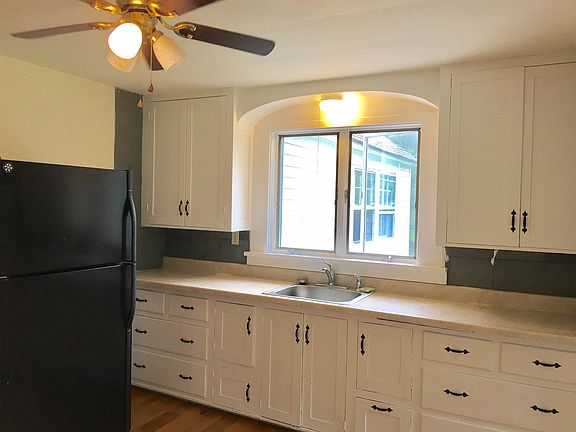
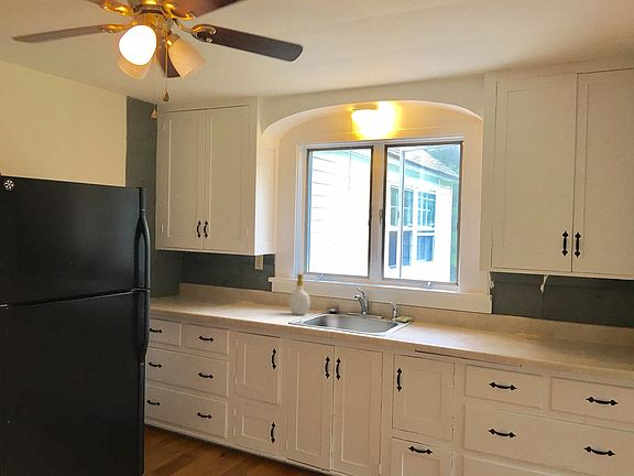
+ soap bottle [287,273,311,316]
